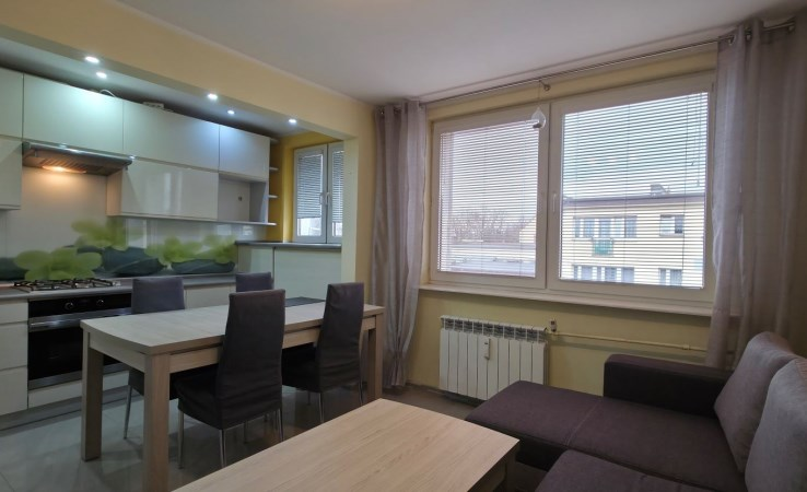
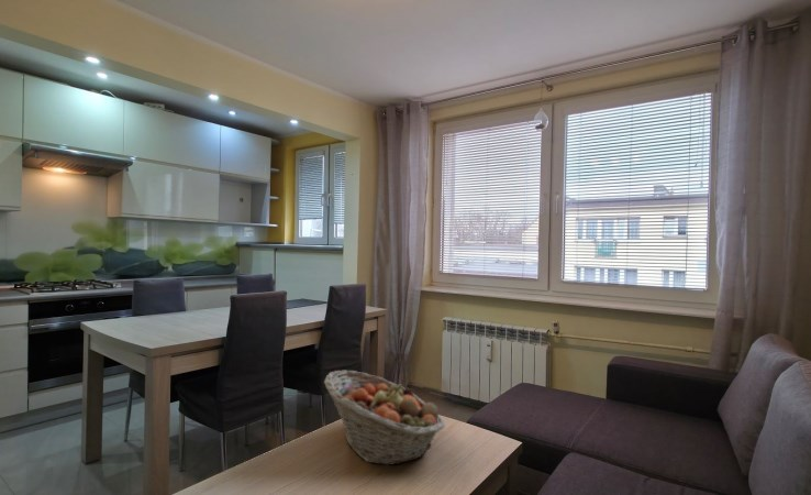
+ fruit basket [323,370,446,466]
